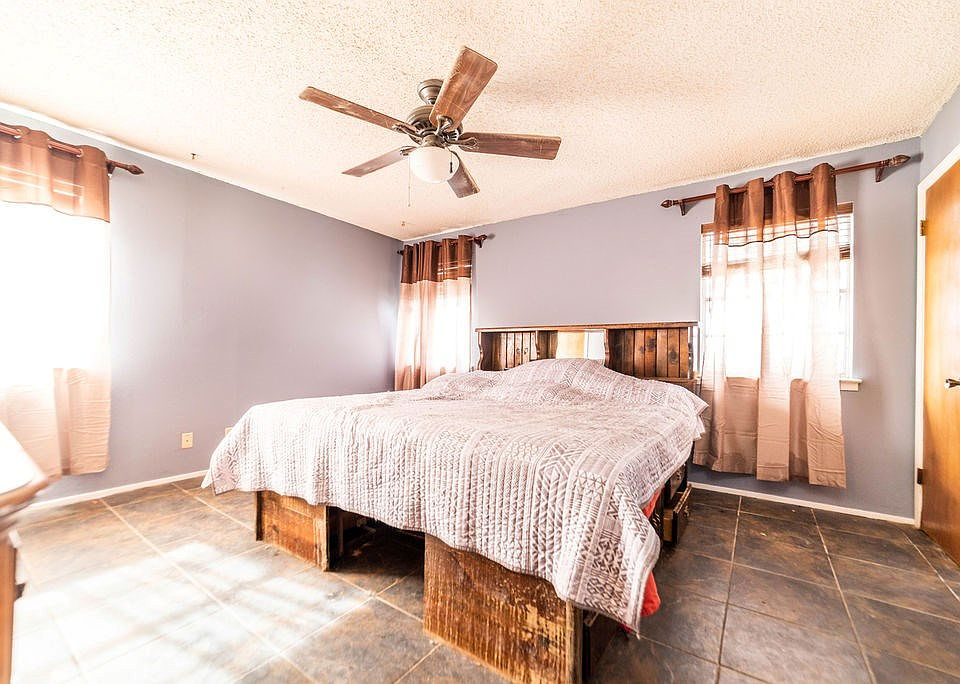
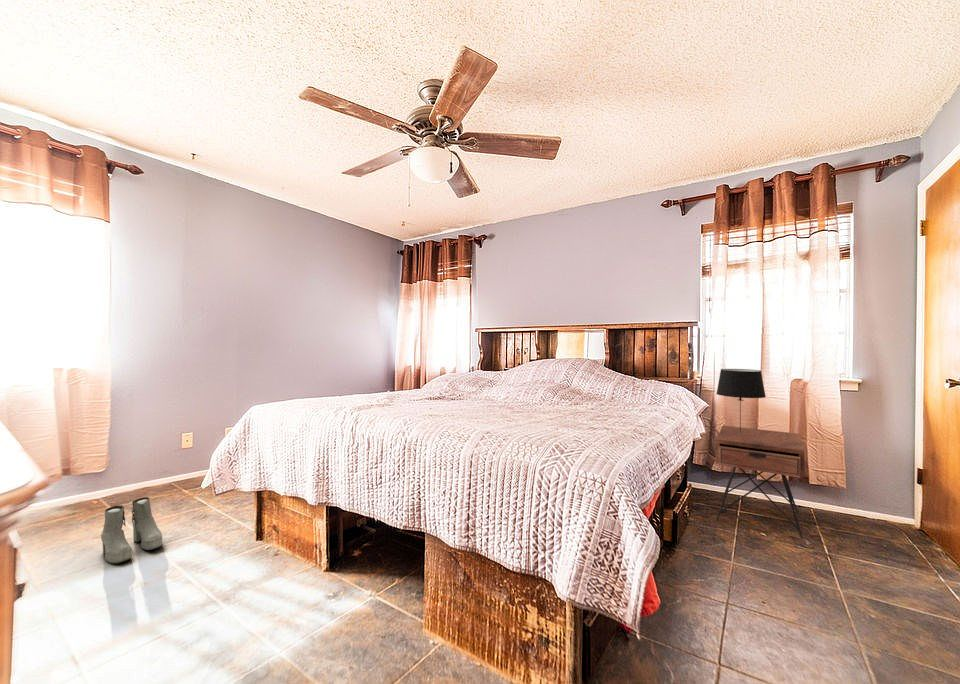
+ nightstand [715,424,805,540]
+ table lamp [715,368,767,433]
+ boots [100,496,164,564]
